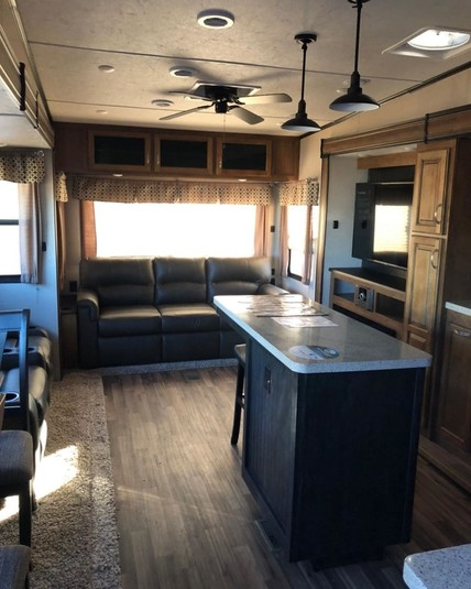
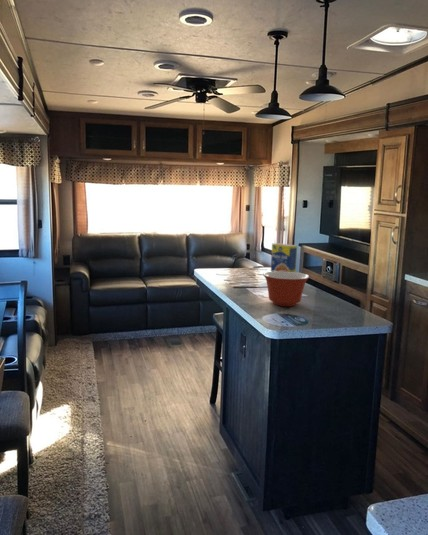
+ legume [270,242,298,272]
+ mixing bowl [262,271,310,307]
